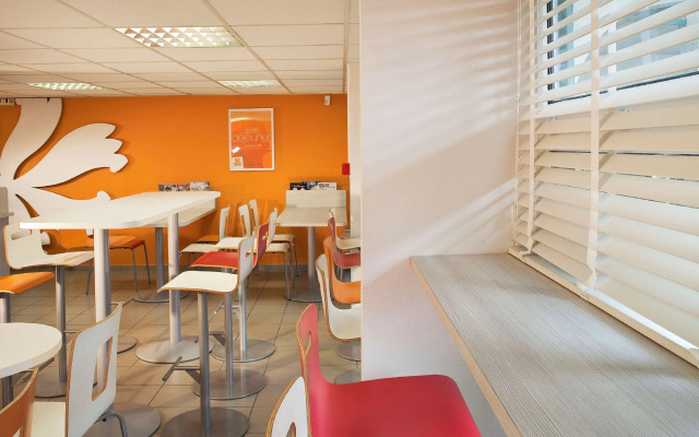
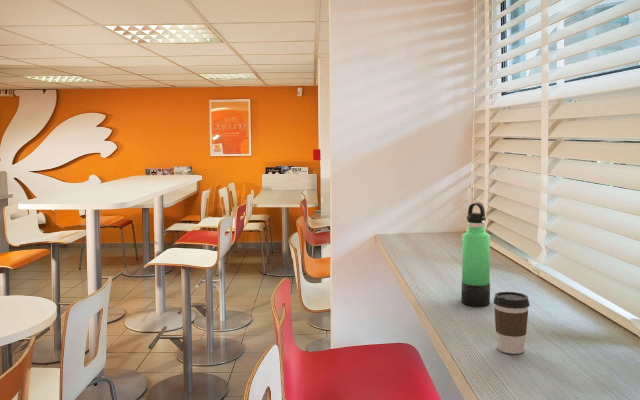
+ coffee cup [493,291,530,355]
+ thermos bottle [460,202,491,307]
